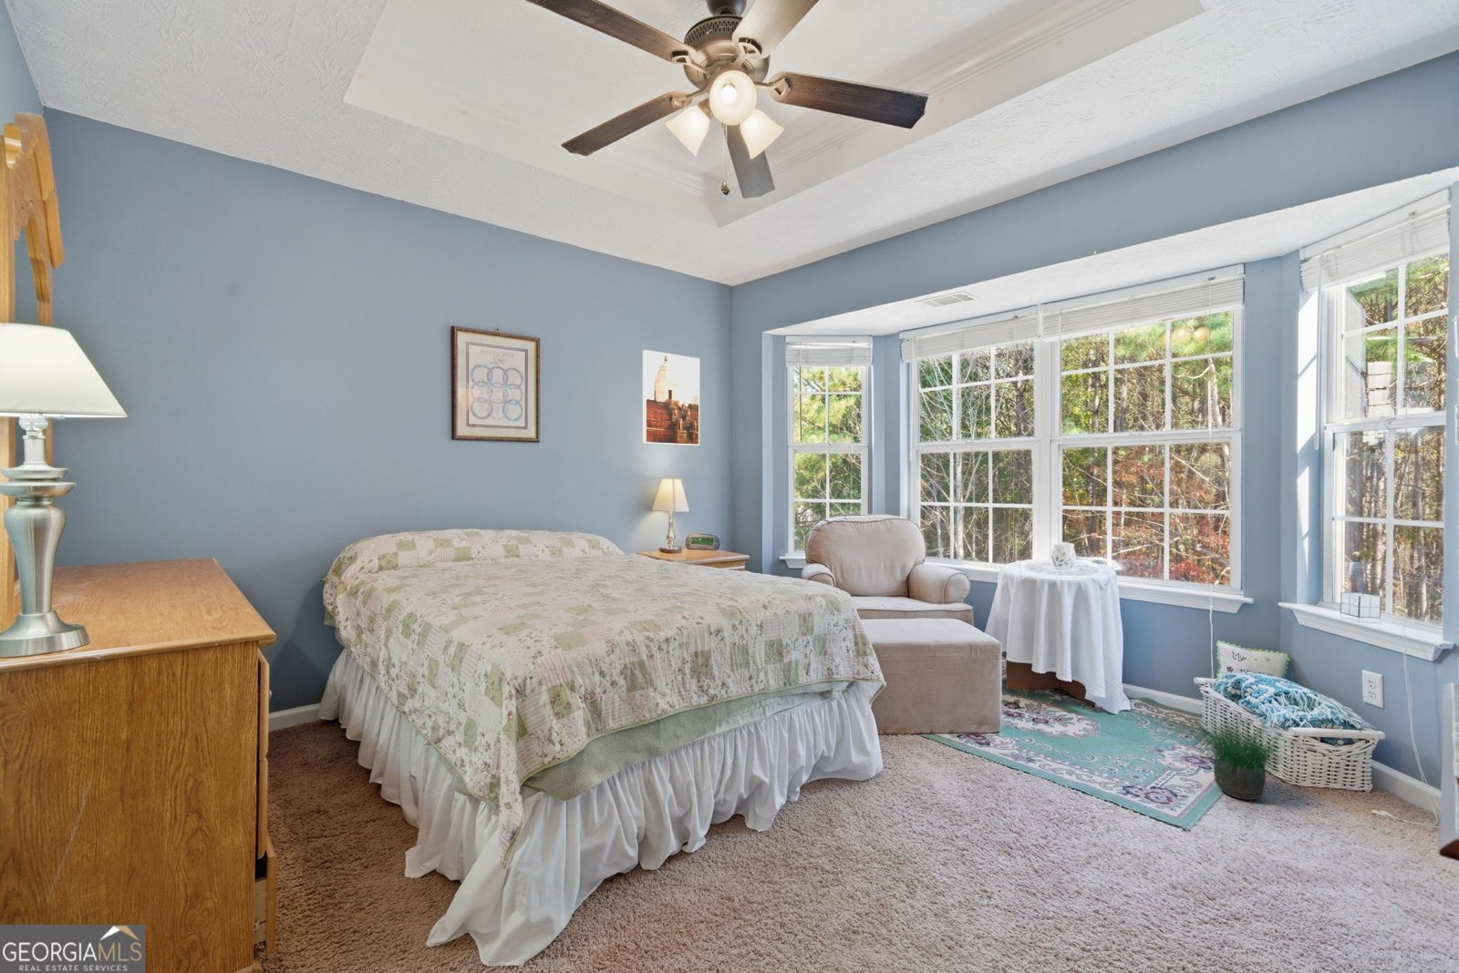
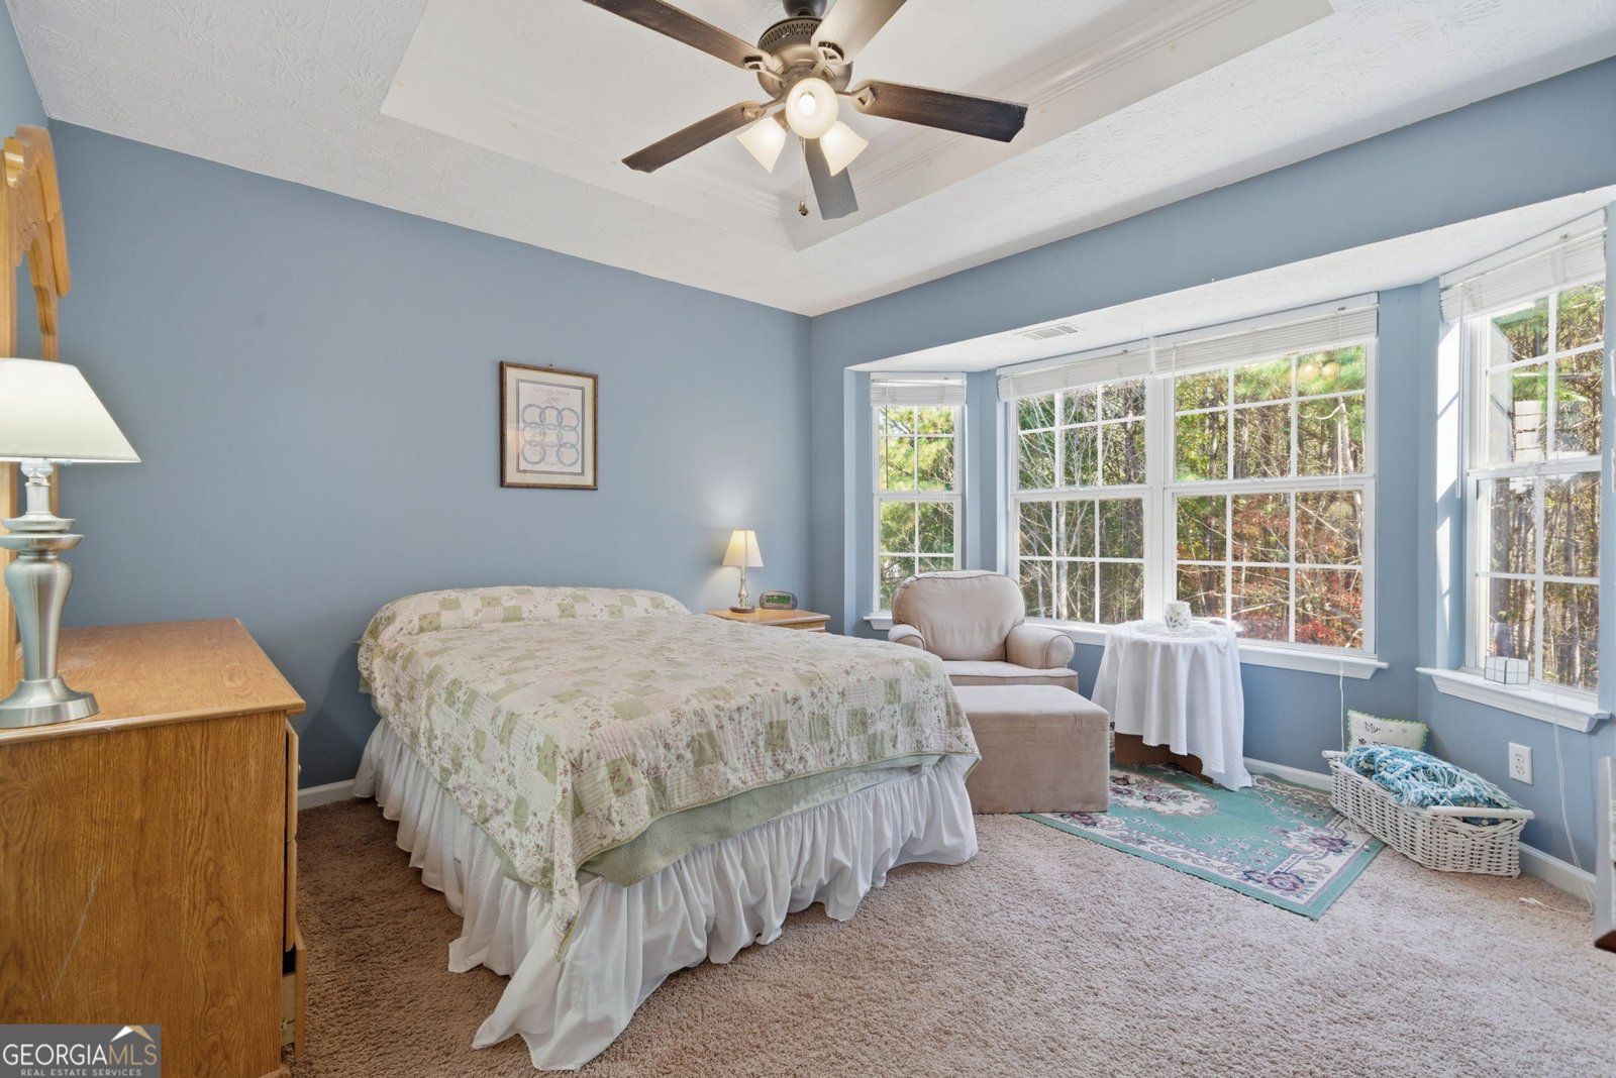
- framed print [642,349,701,446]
- potted plant [1188,698,1297,800]
